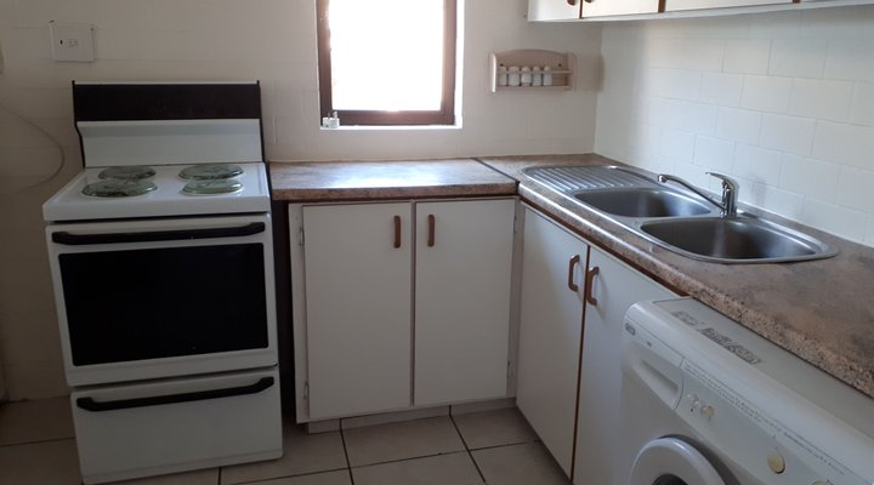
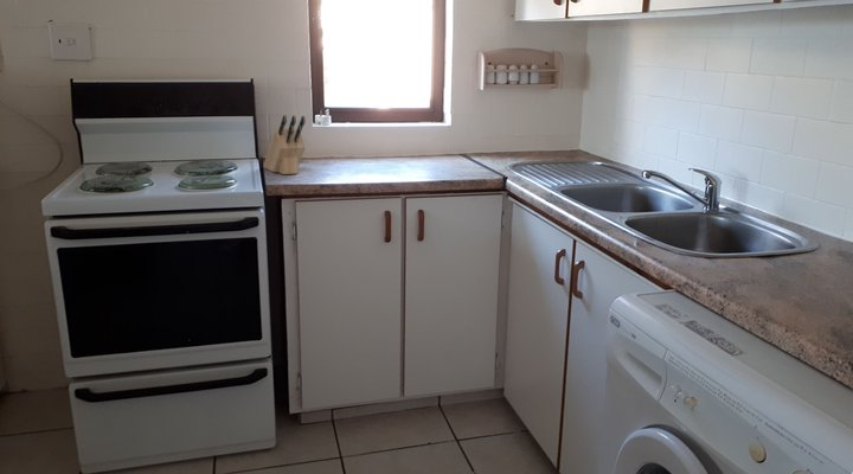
+ knife block [263,114,307,175]
